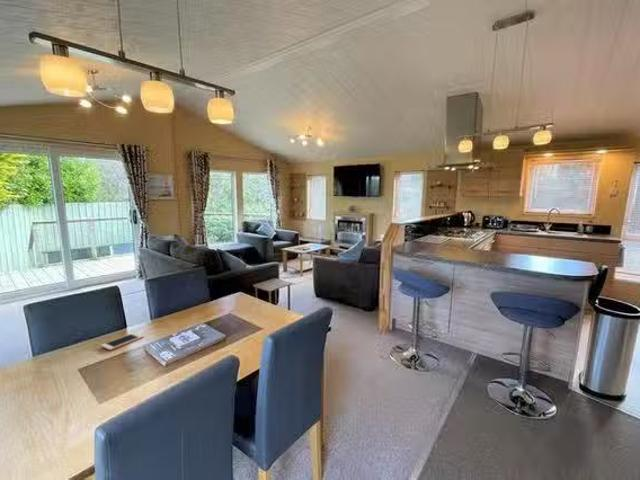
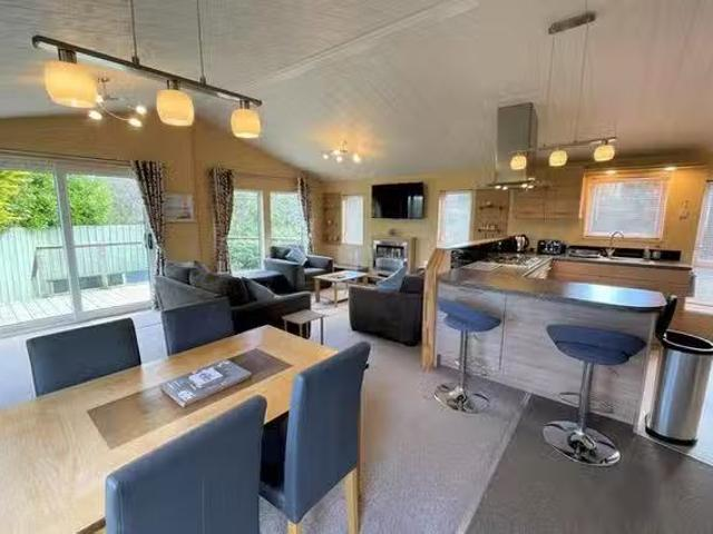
- cell phone [100,331,145,351]
